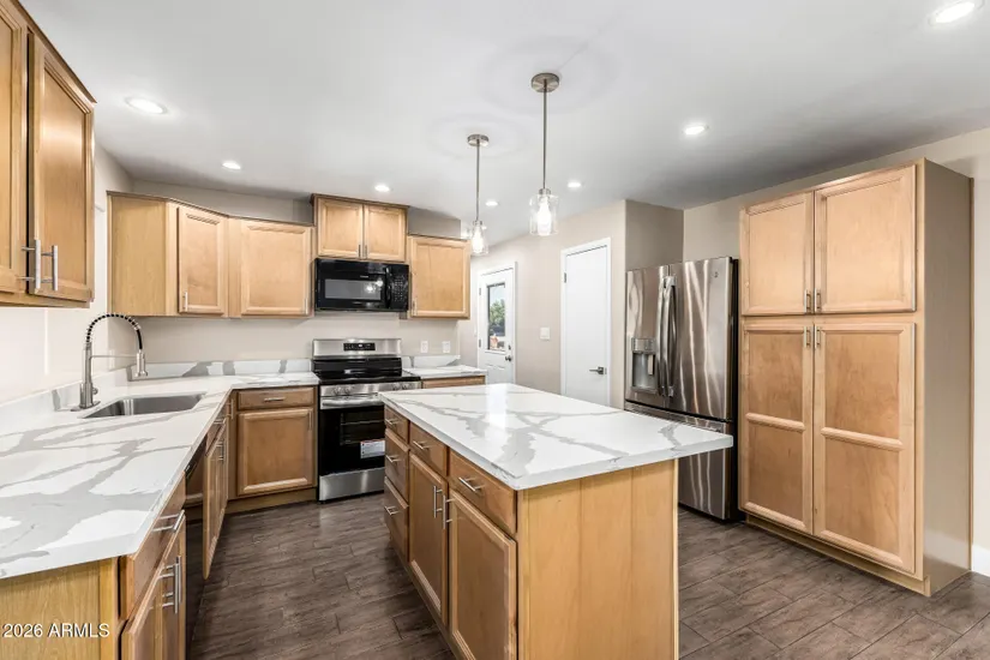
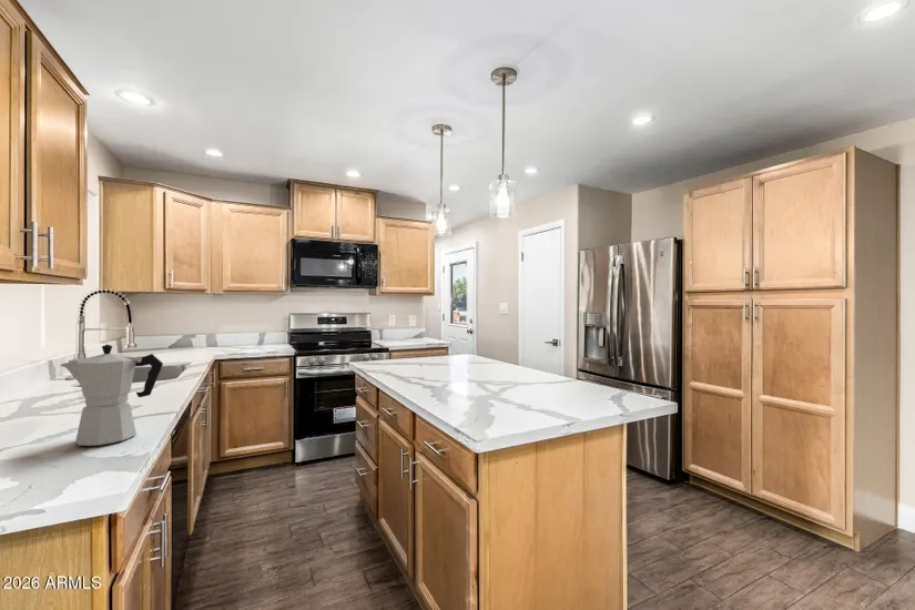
+ moka pot [59,344,164,447]
